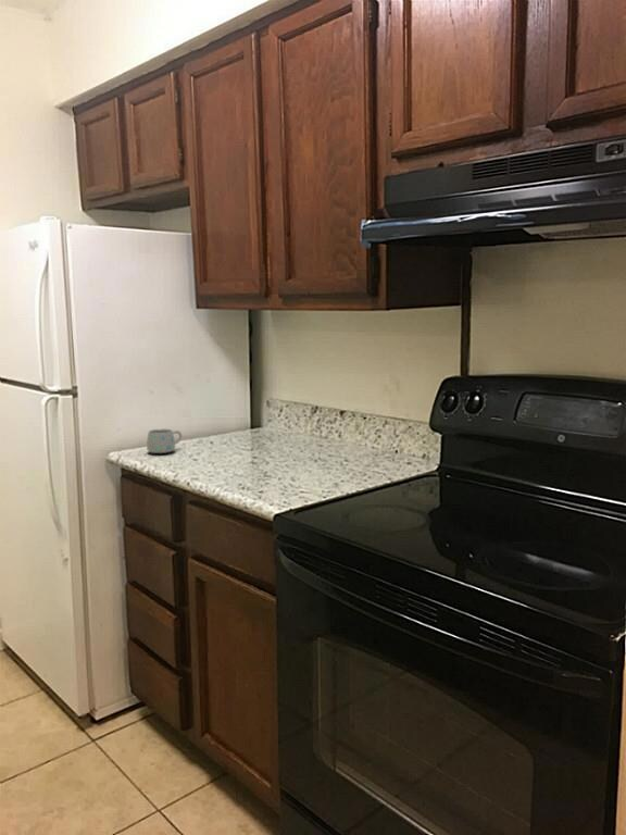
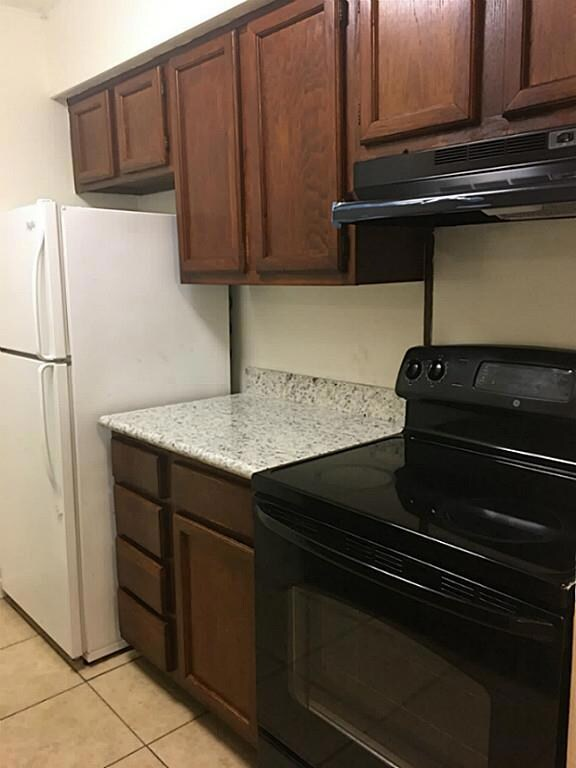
- mug [146,428,183,454]
